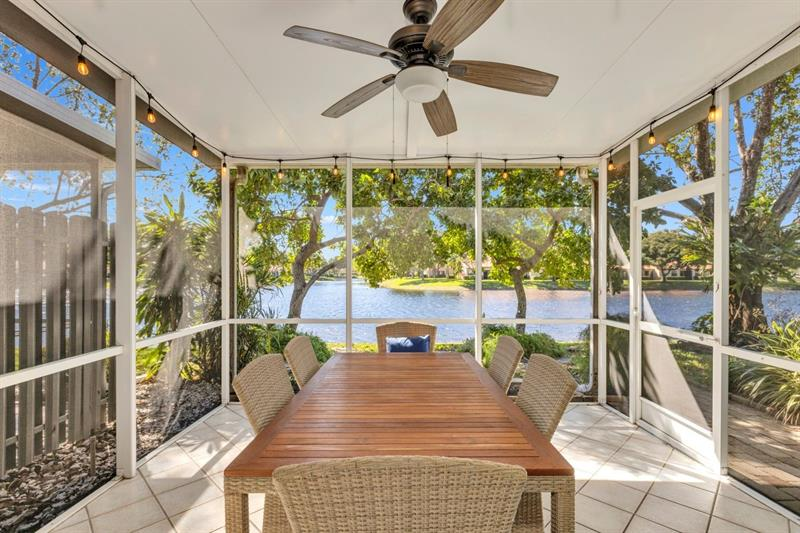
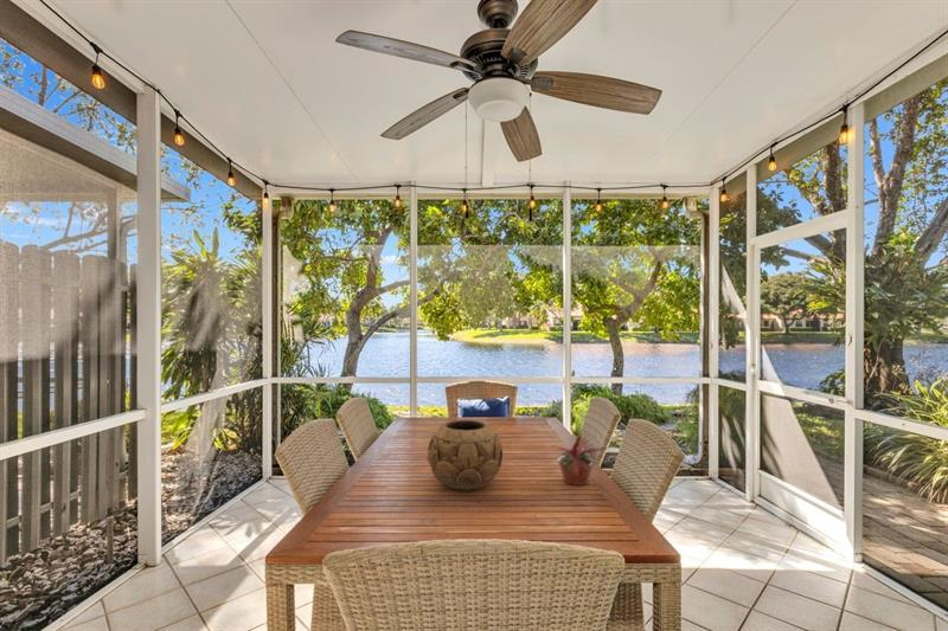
+ decorative bowl [427,419,504,492]
+ potted plant [545,431,607,487]
